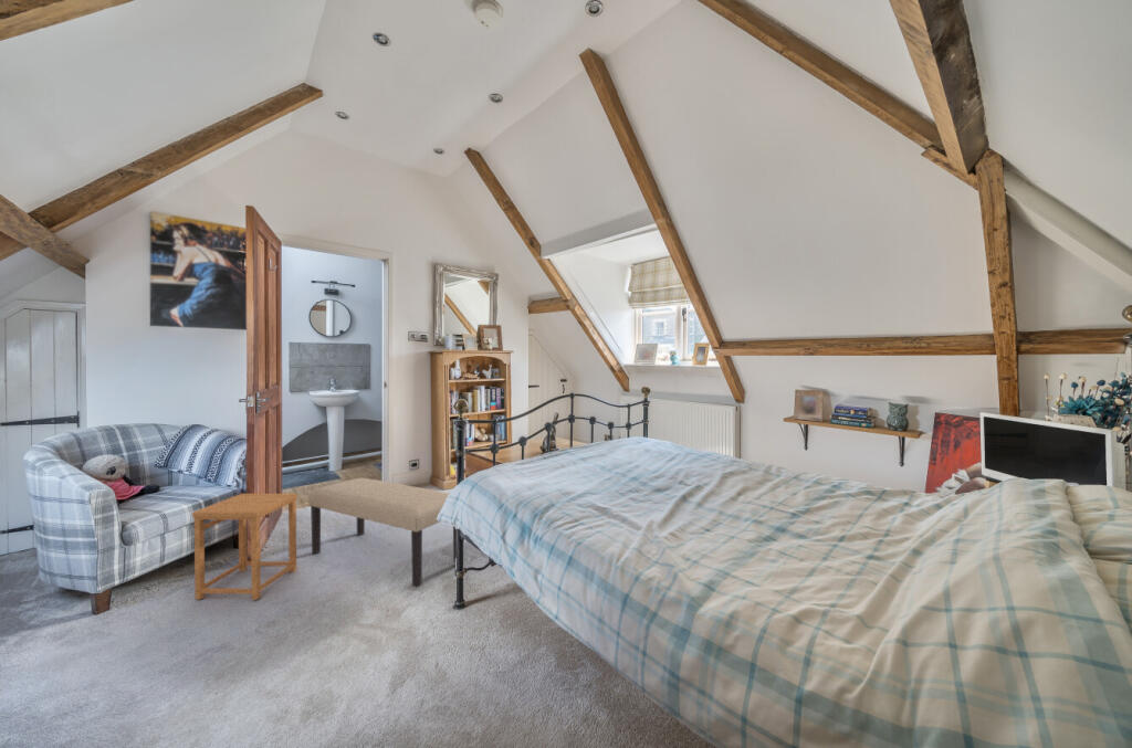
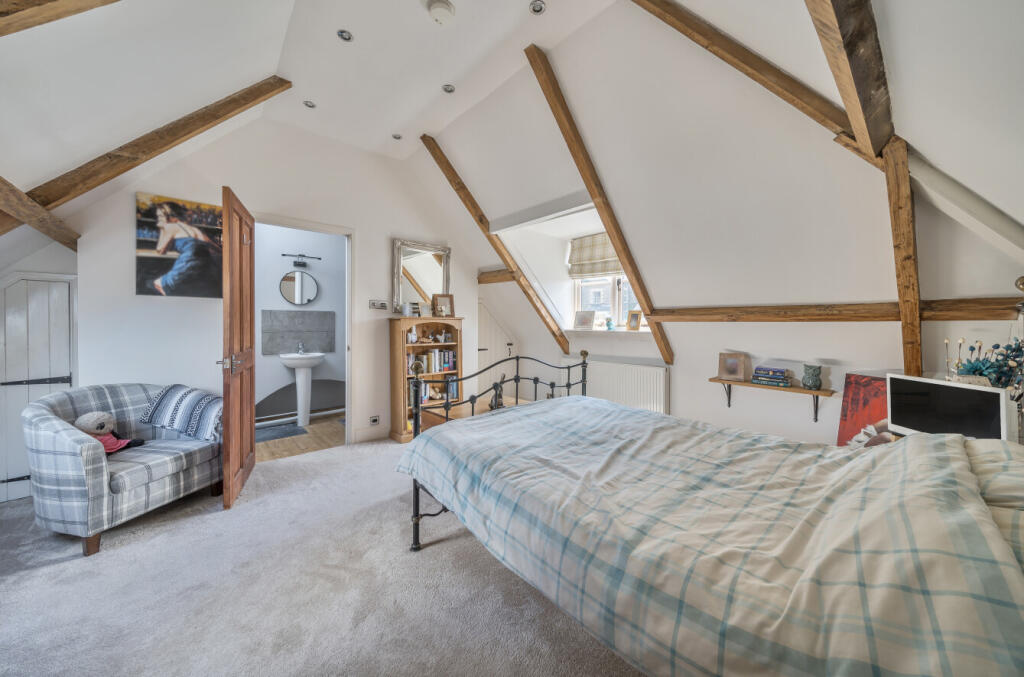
- bench [307,477,458,589]
- side table [191,493,298,601]
